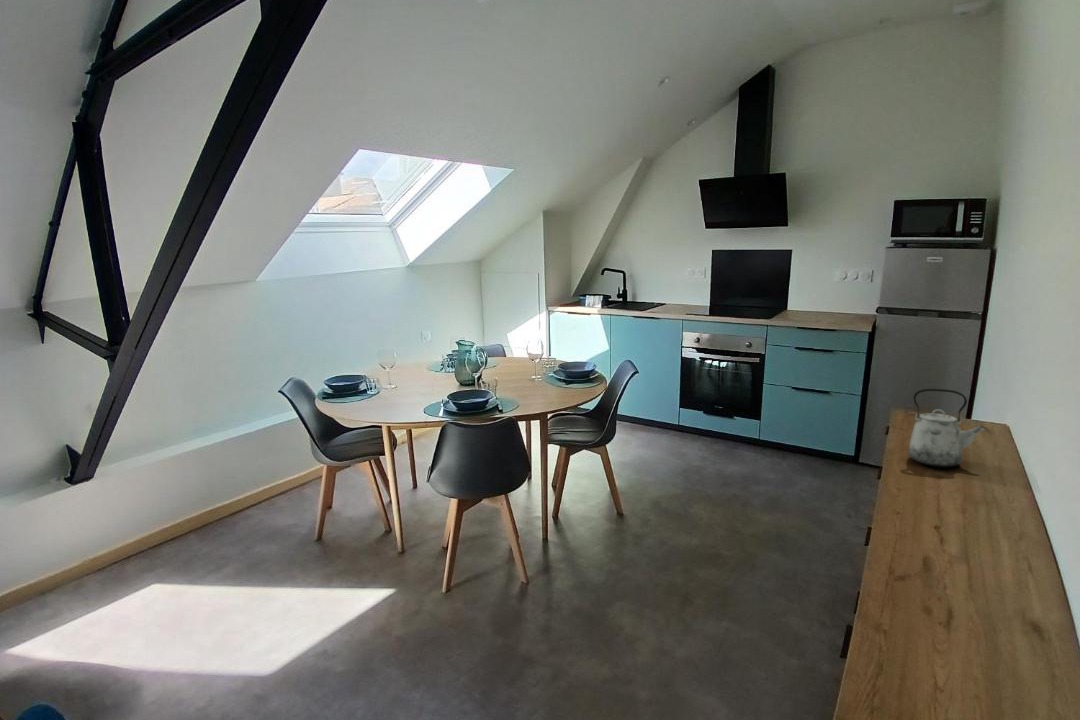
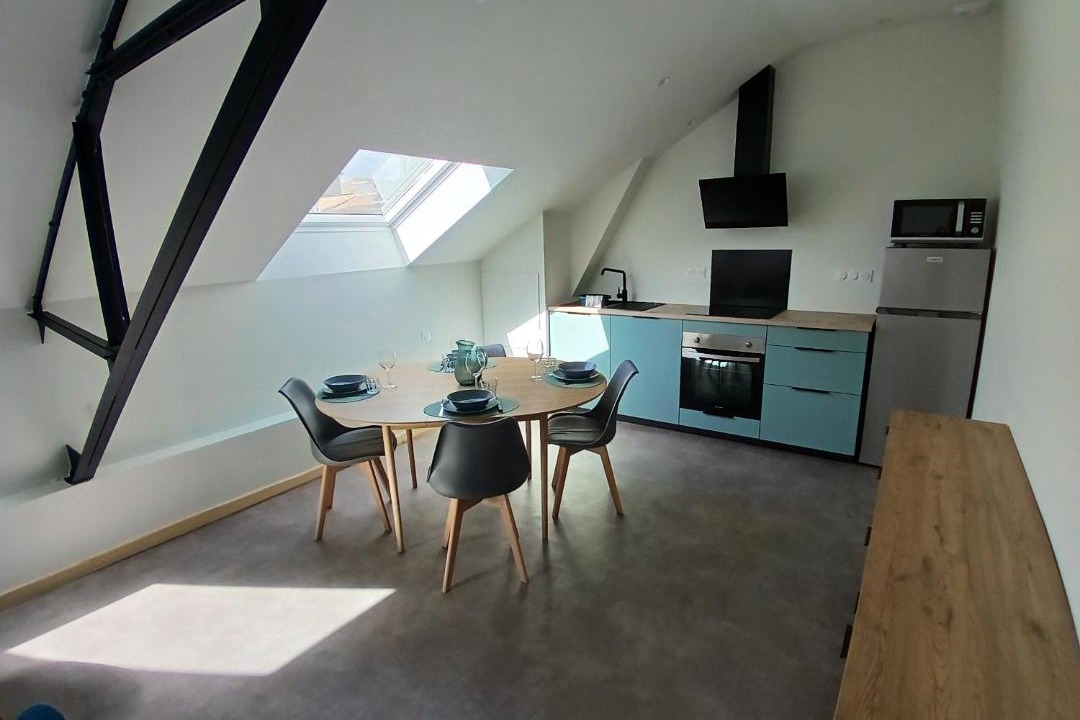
- kettle [907,388,988,468]
